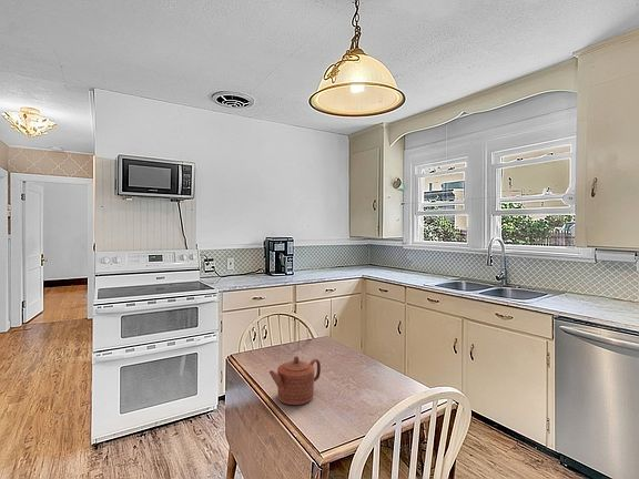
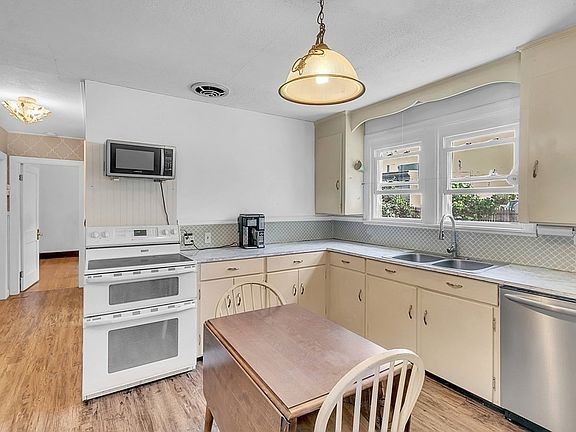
- teapot [268,355,322,406]
